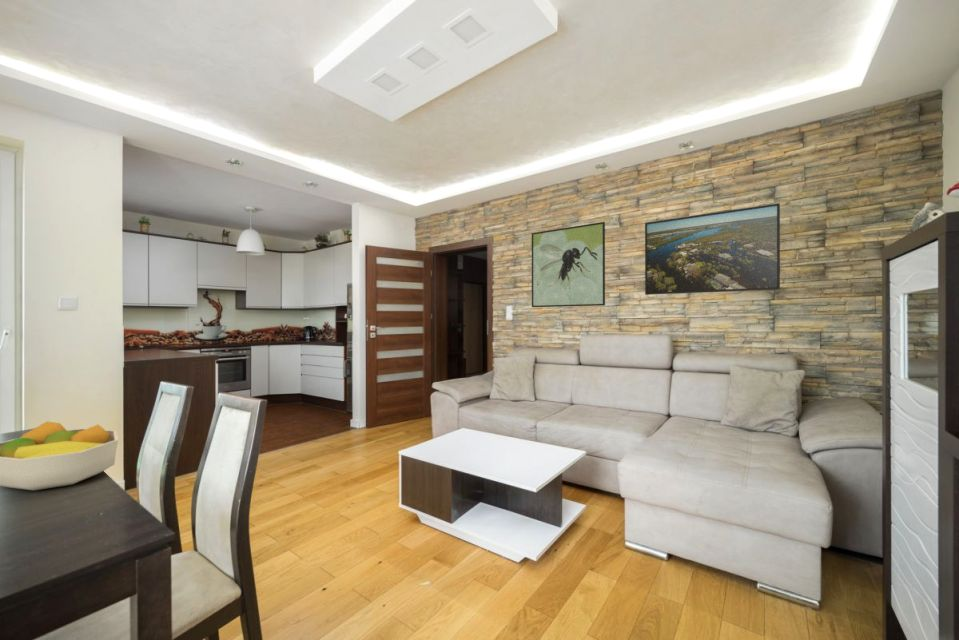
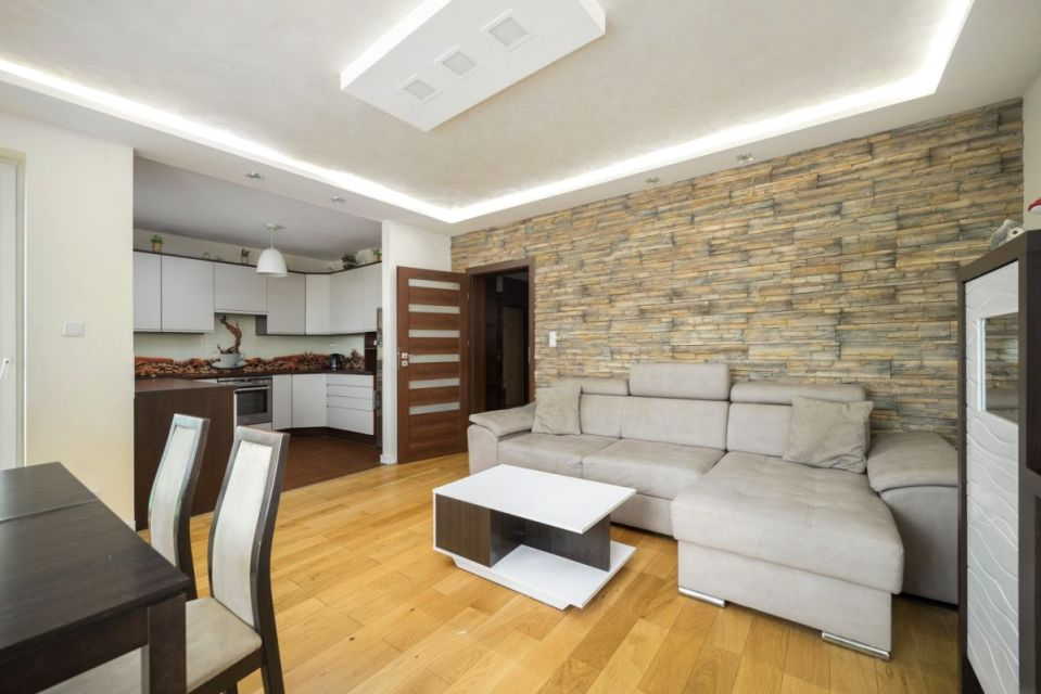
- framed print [531,221,606,308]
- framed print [644,202,781,296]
- fruit bowl [0,420,119,491]
